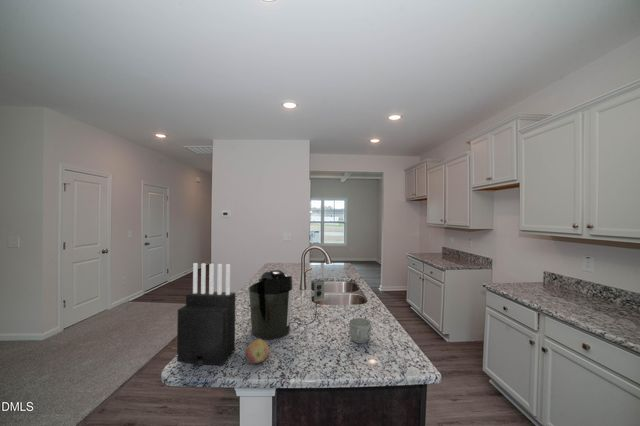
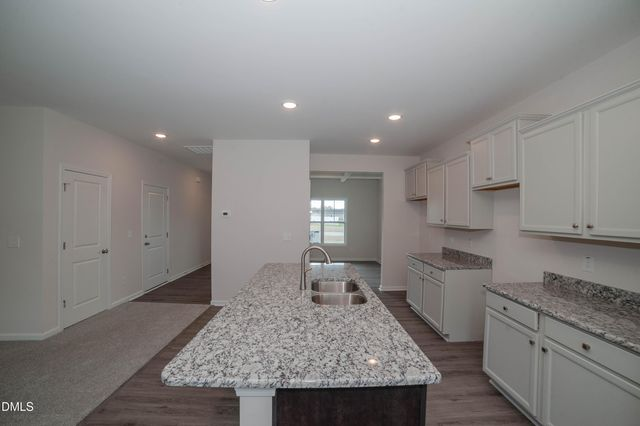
- fruit [245,338,270,365]
- coffee maker [248,269,325,340]
- knife block [176,262,236,367]
- mug [348,317,372,344]
